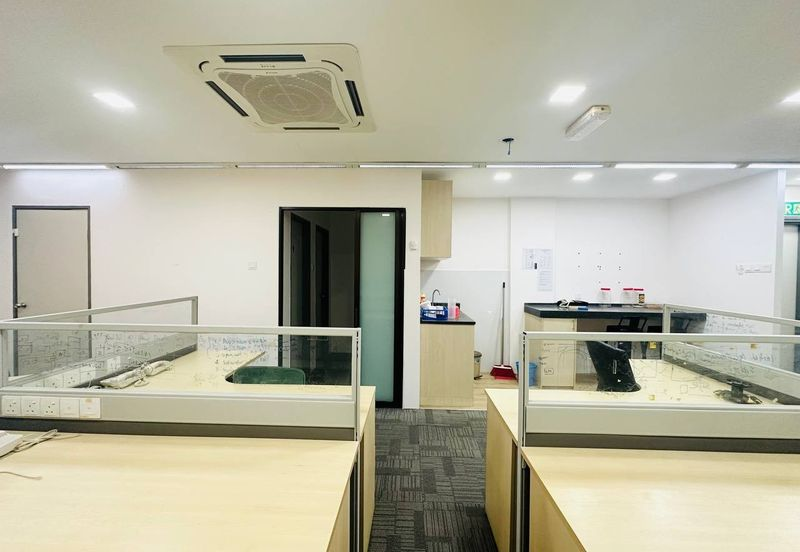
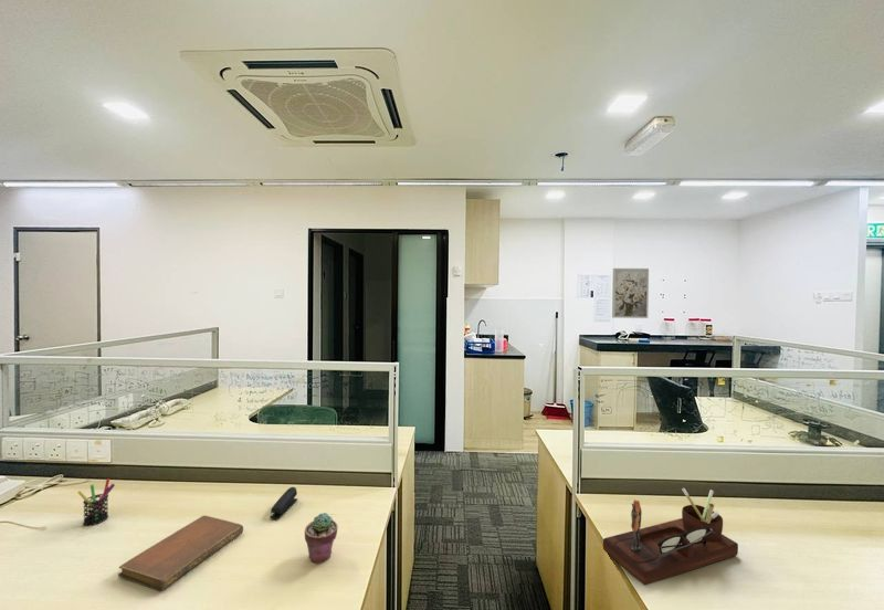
+ wall art [611,267,650,319]
+ potted succulent [304,512,339,565]
+ desk organizer [602,487,739,586]
+ notebook [117,514,244,592]
+ pen holder [76,477,116,526]
+ stapler [270,486,298,520]
